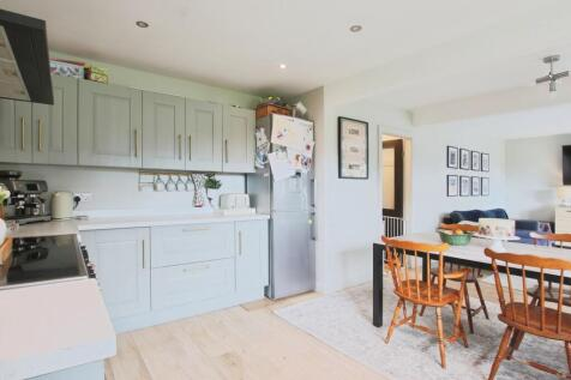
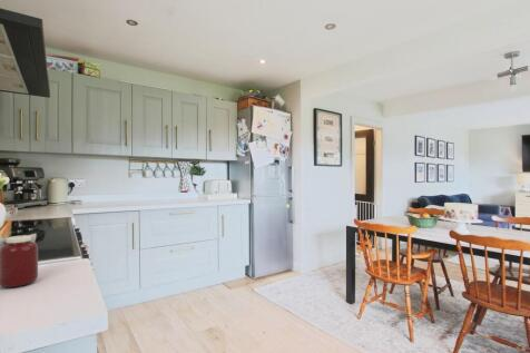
+ jar [0,233,39,288]
